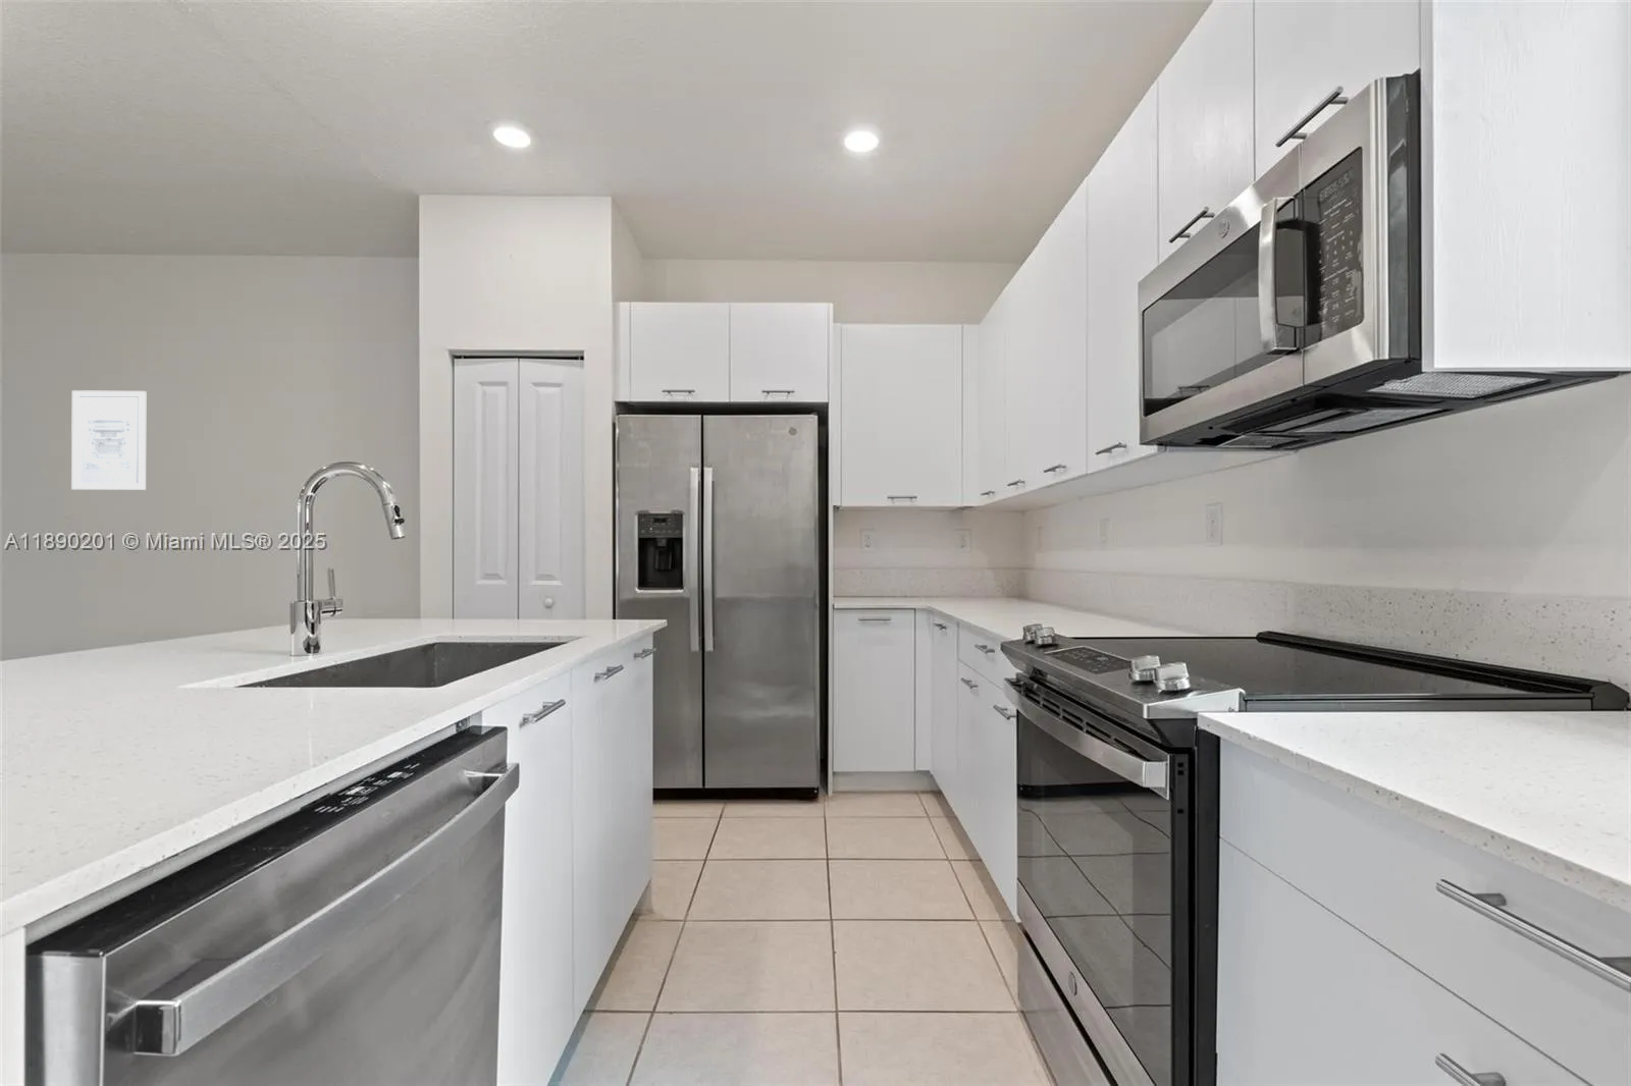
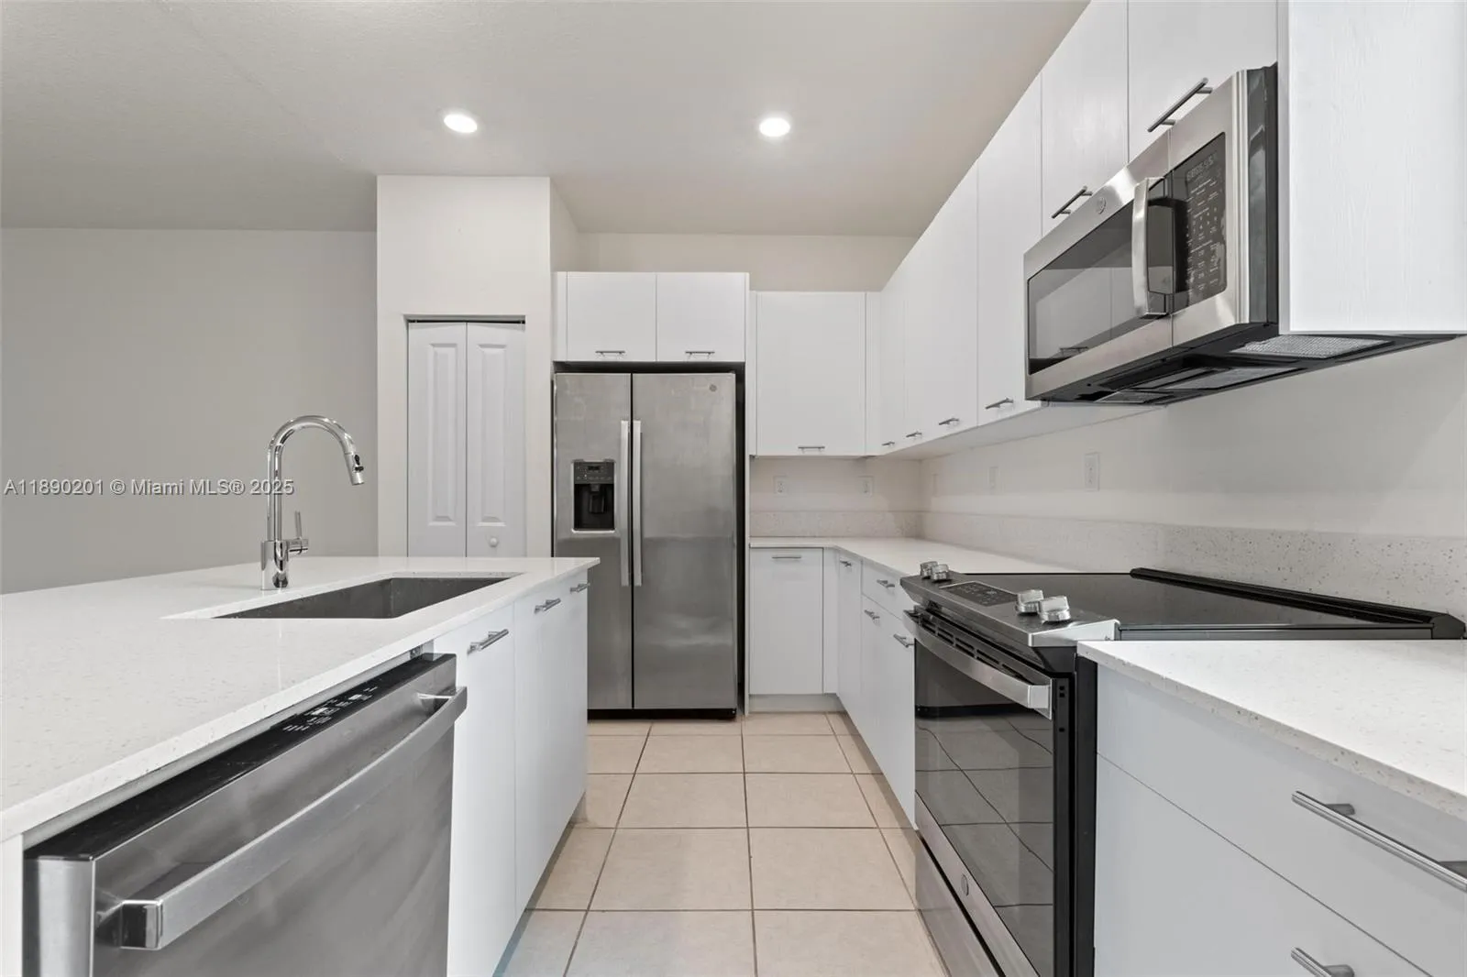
- wall art [70,389,148,491]
